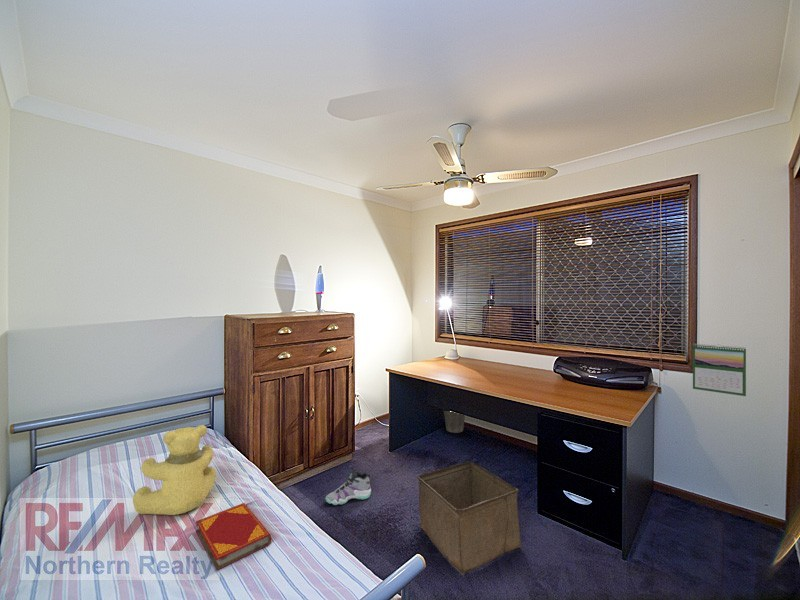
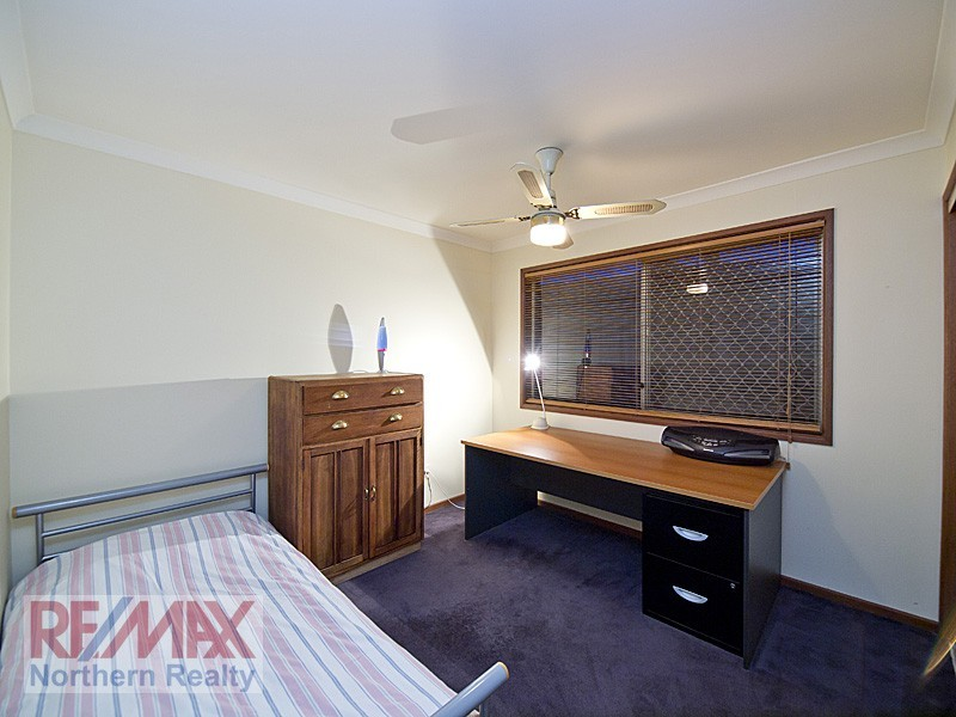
- storage bin [416,460,522,576]
- waste basket [443,410,466,434]
- calendar [692,343,747,397]
- hardback book [195,502,272,571]
- teddy bear [132,424,217,516]
- sneaker [325,465,372,506]
